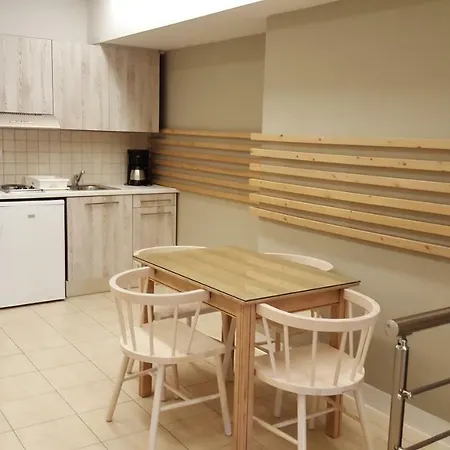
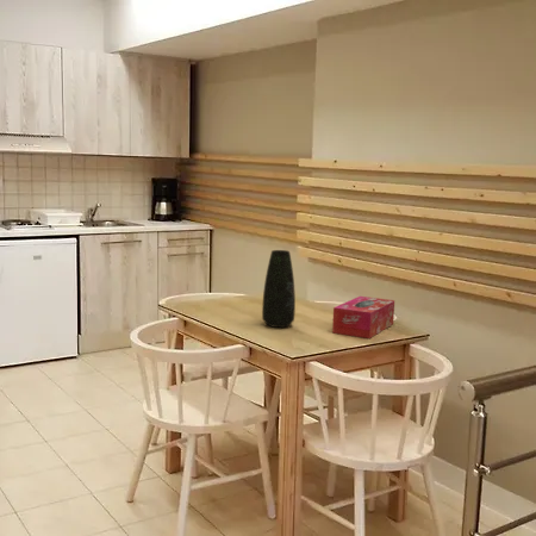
+ tissue box [331,295,395,339]
+ vase [261,249,297,329]
